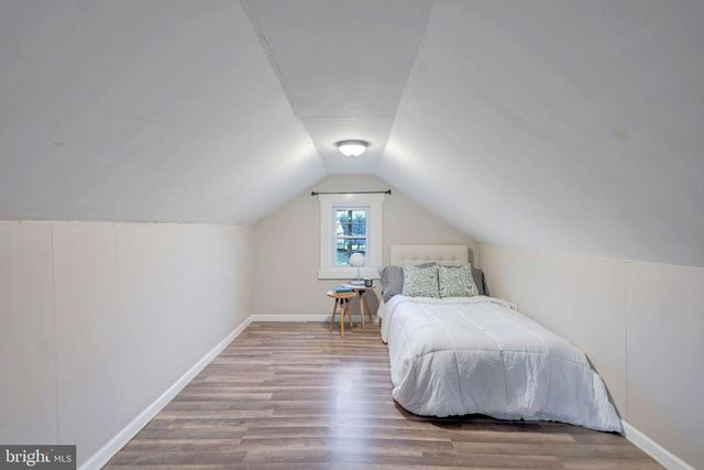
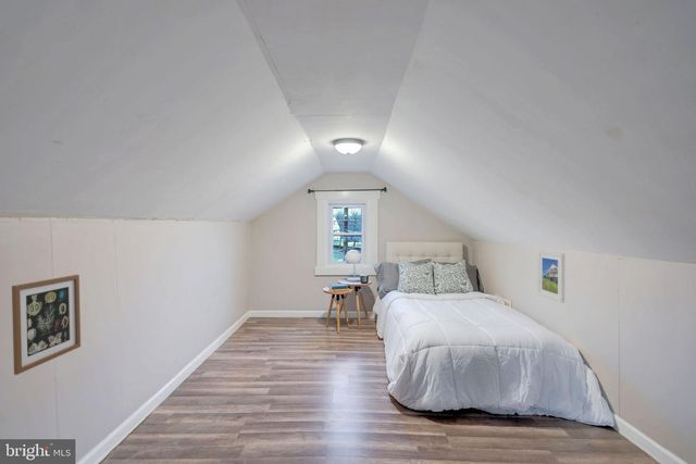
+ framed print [536,250,566,304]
+ wall art [11,274,82,376]
